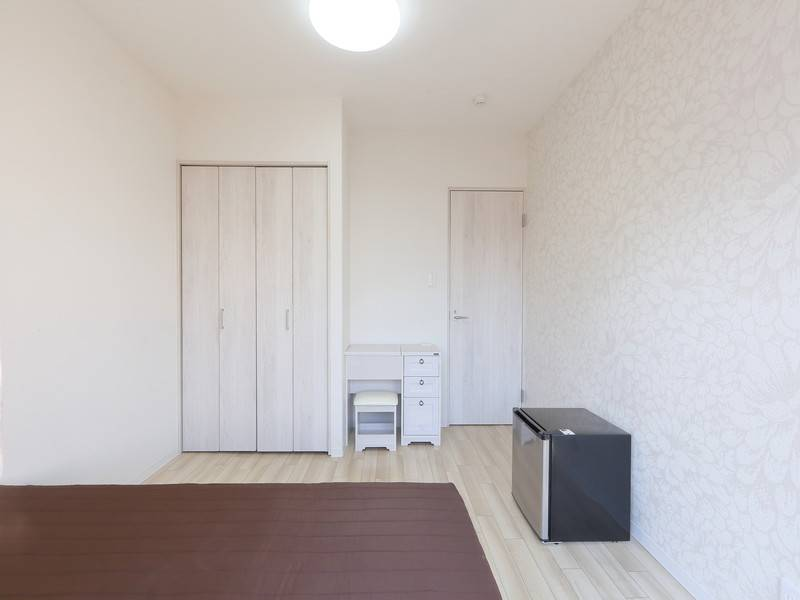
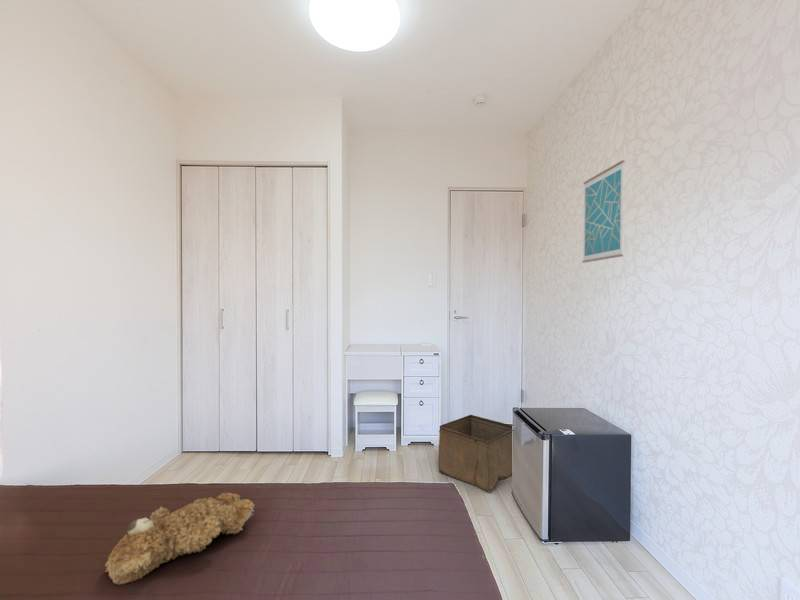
+ wall art [581,159,625,264]
+ teddy bear [104,492,255,586]
+ storage bin [437,414,513,494]
